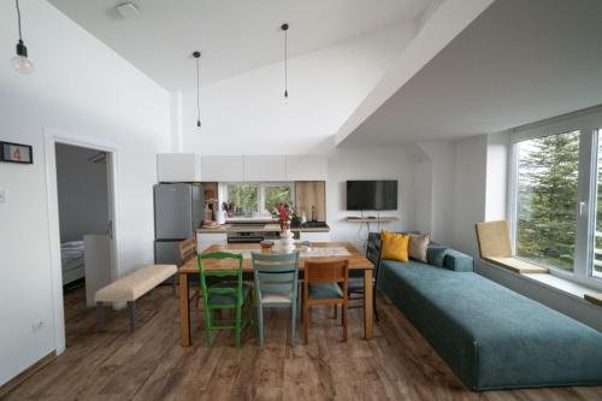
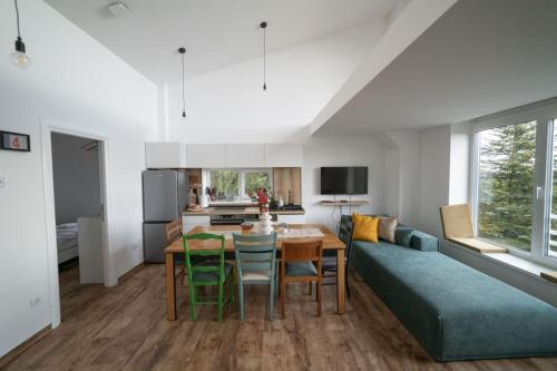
- bench [93,264,178,332]
